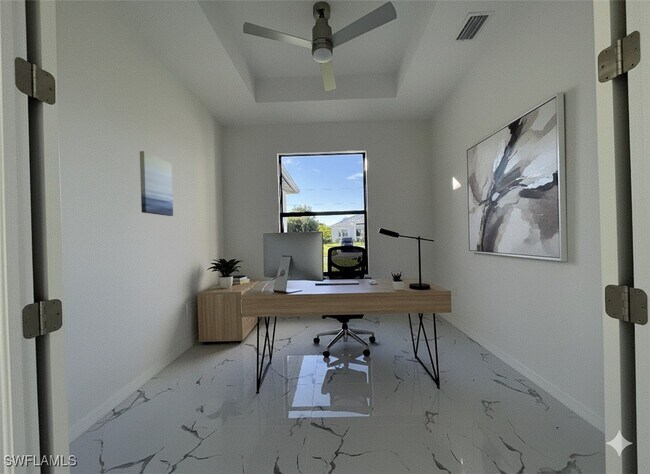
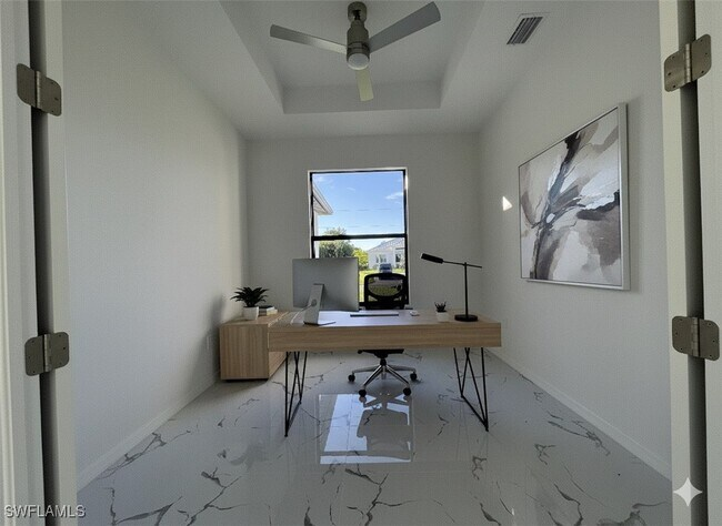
- wall art [139,150,174,217]
